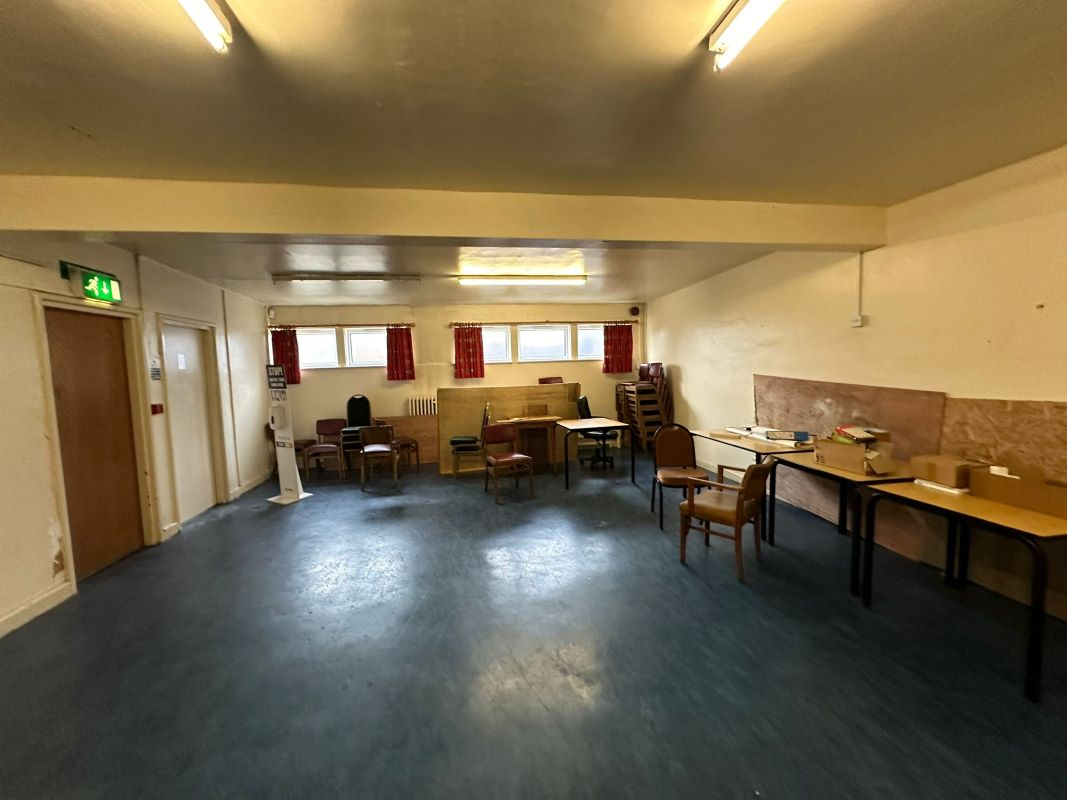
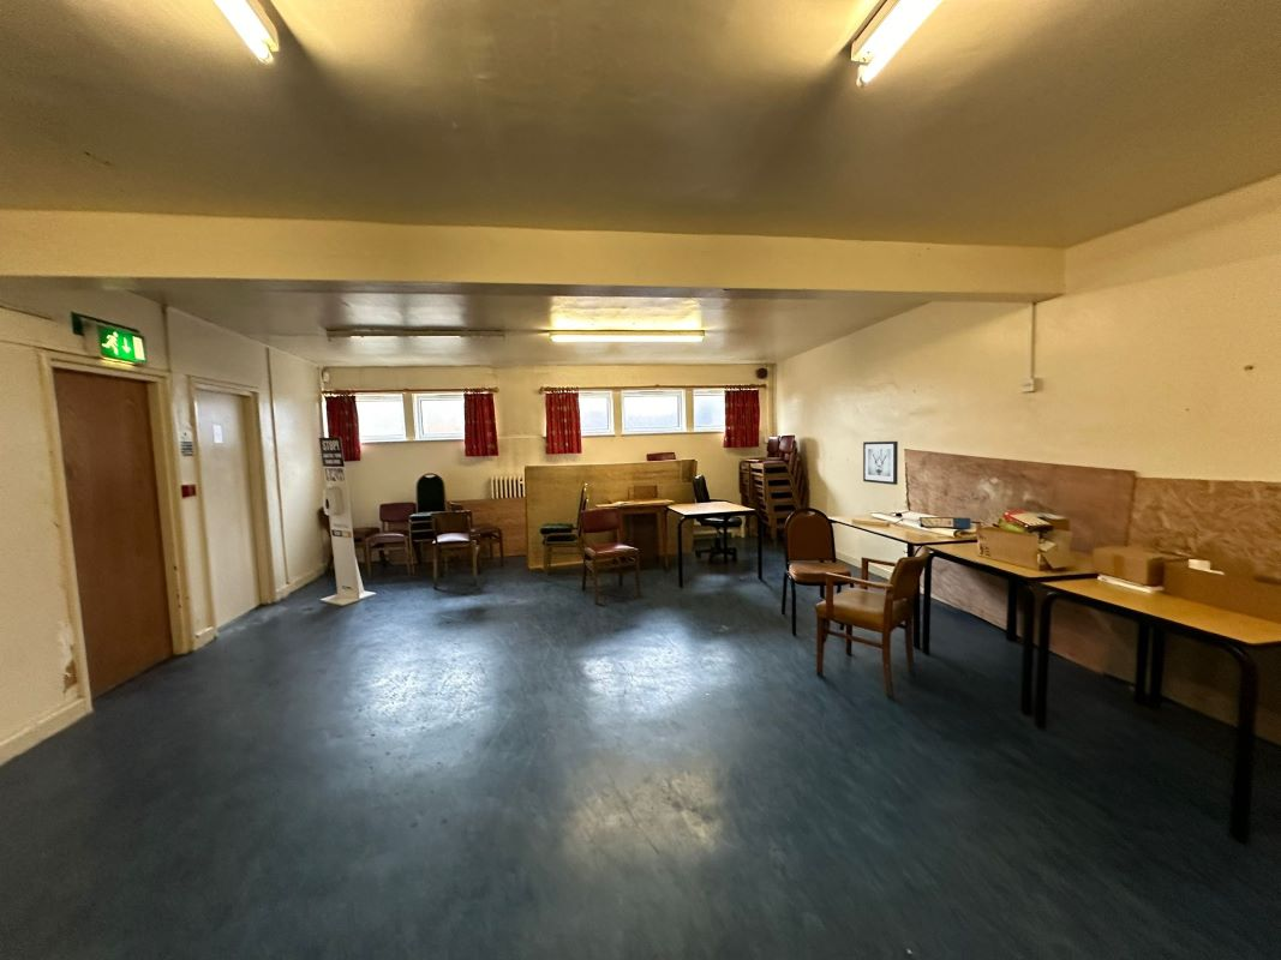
+ wall art [862,440,899,486]
